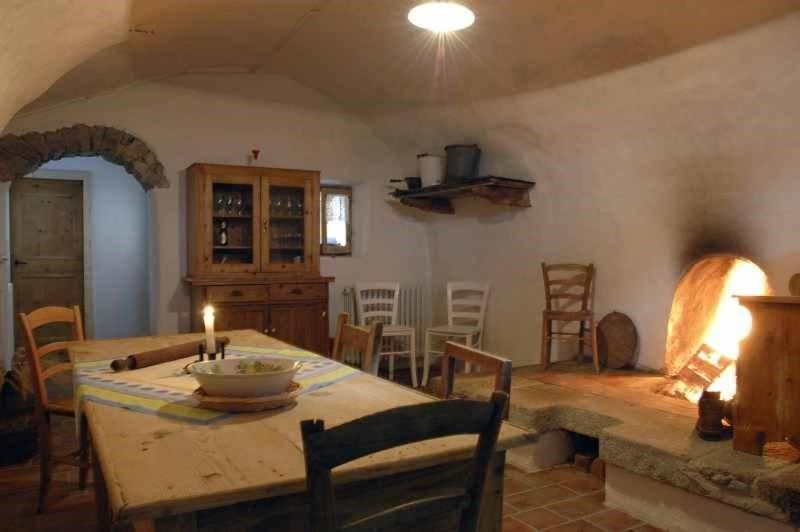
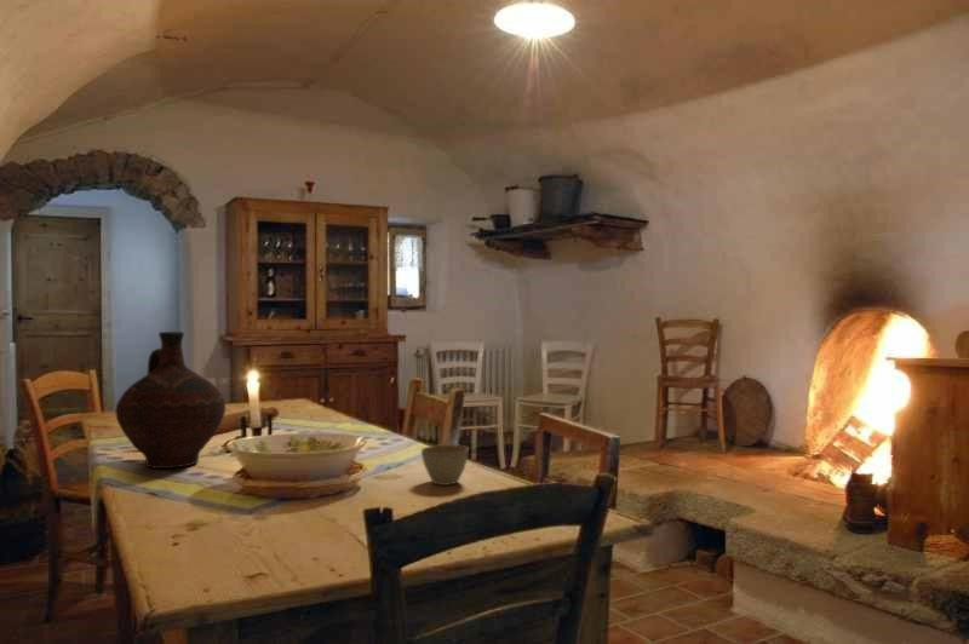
+ ceramic jug [114,330,227,470]
+ flower pot [420,443,470,487]
